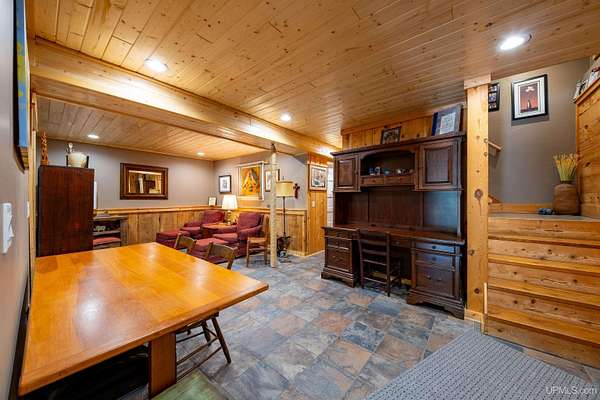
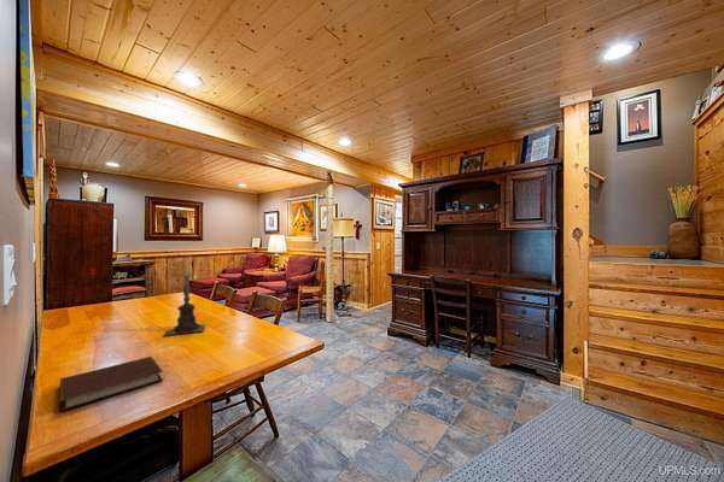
+ notebook [59,355,164,412]
+ candle holder [162,265,208,337]
